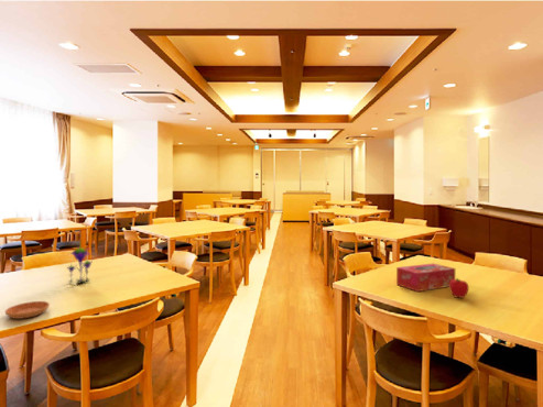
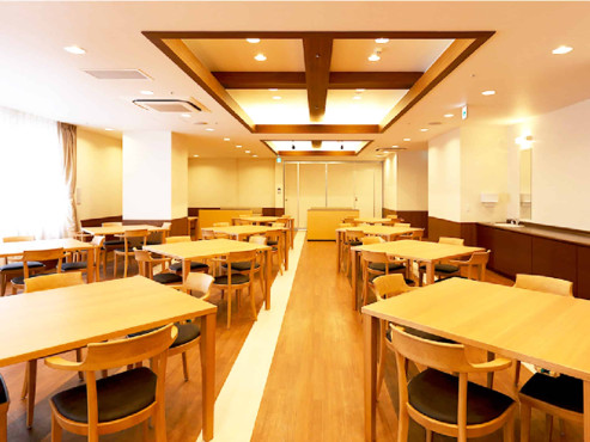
- tissue box [395,262,456,293]
- fruit [448,277,469,299]
- saucer [4,300,51,320]
- flower [67,242,94,285]
